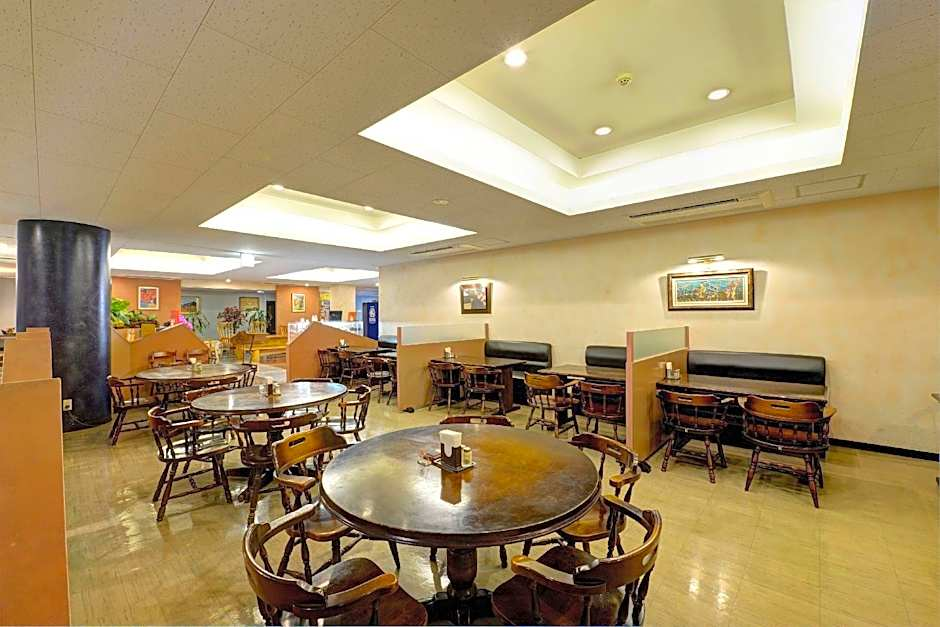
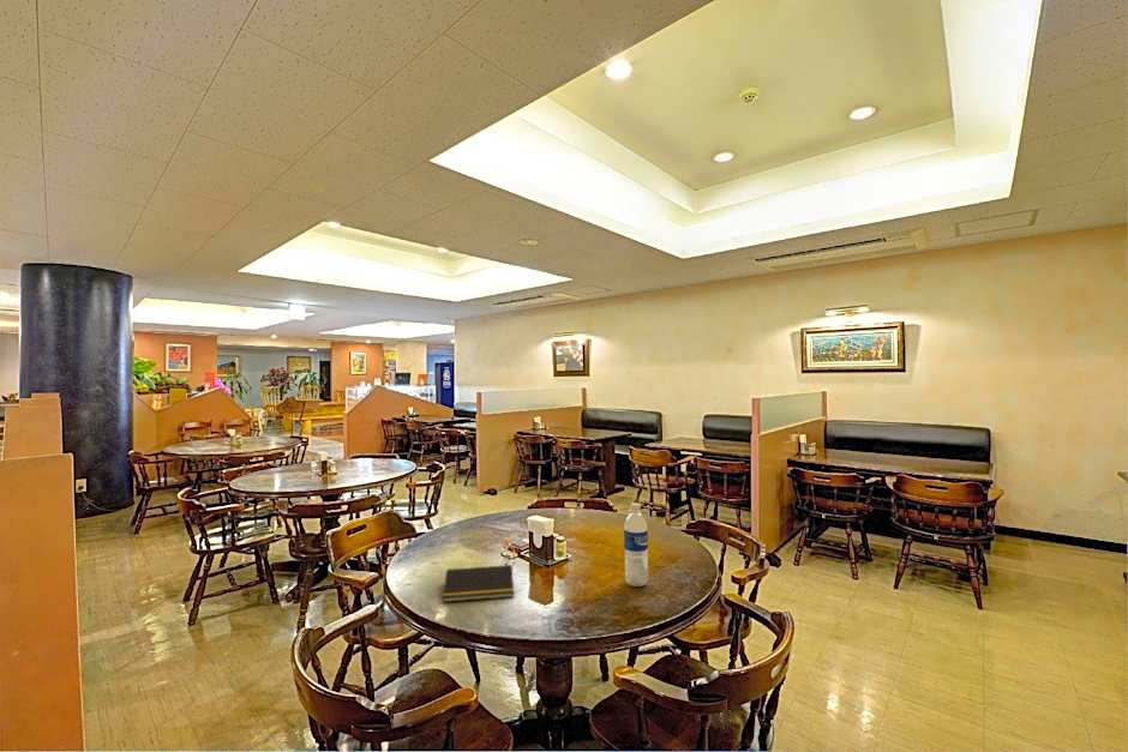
+ notepad [442,564,515,603]
+ water bottle [623,501,649,588]
